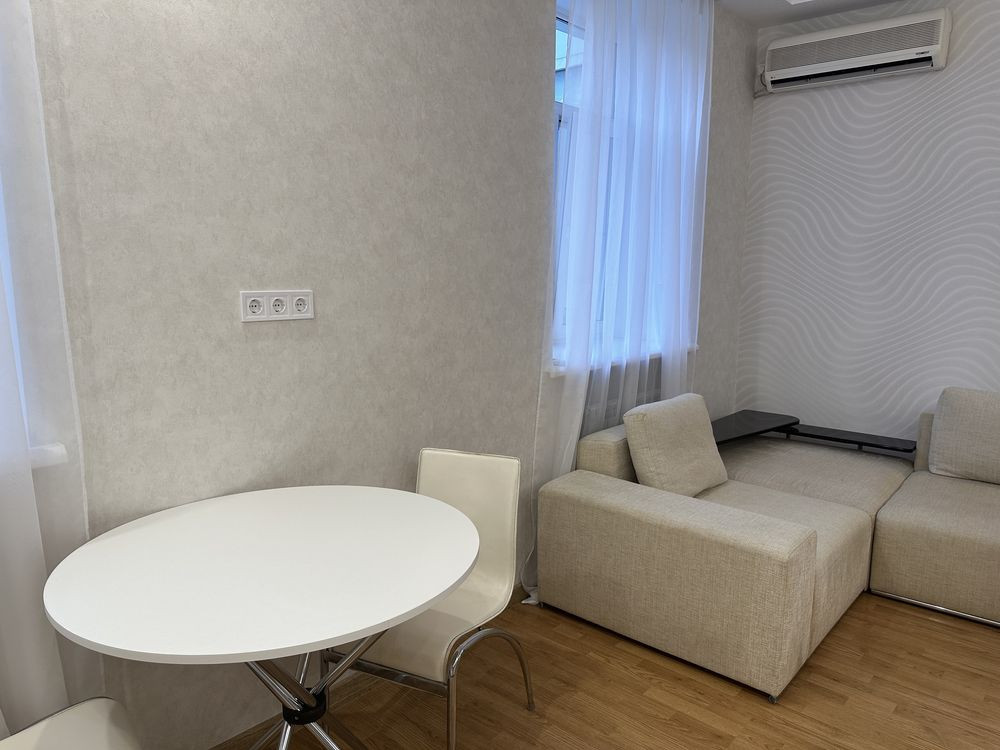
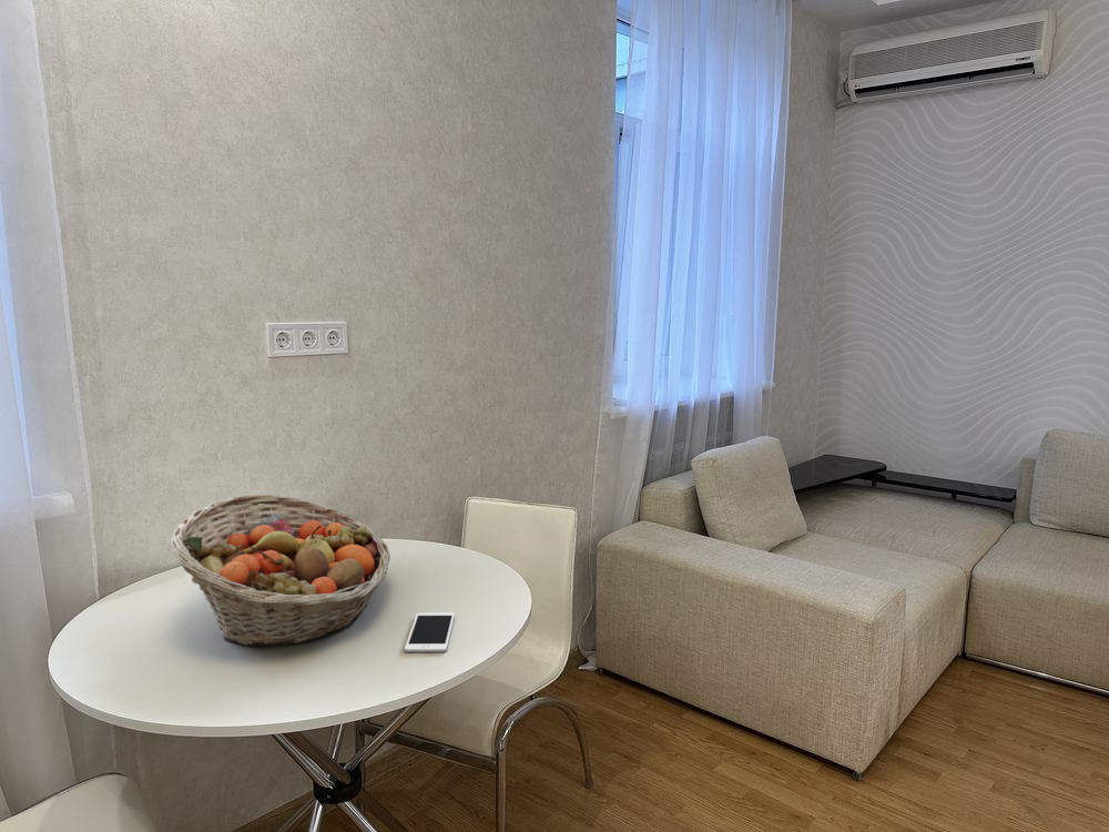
+ cell phone [404,611,456,653]
+ fruit basket [170,494,391,648]
